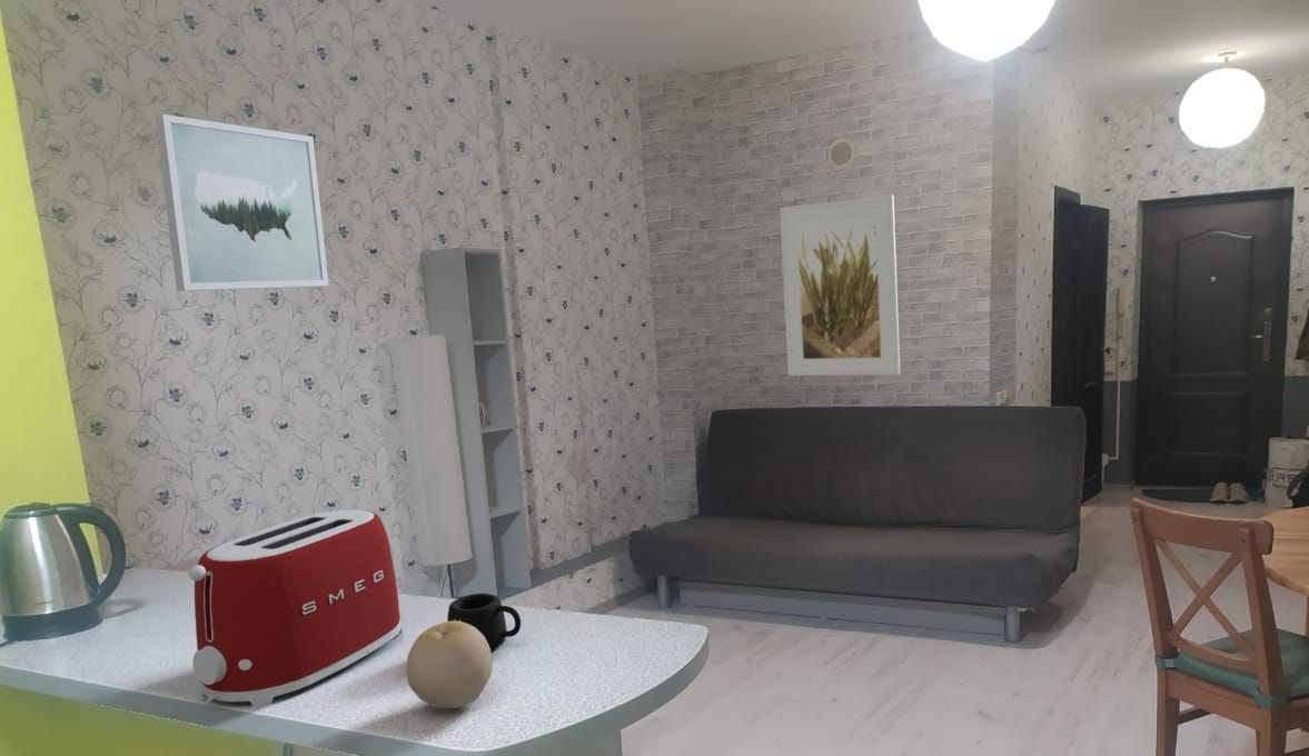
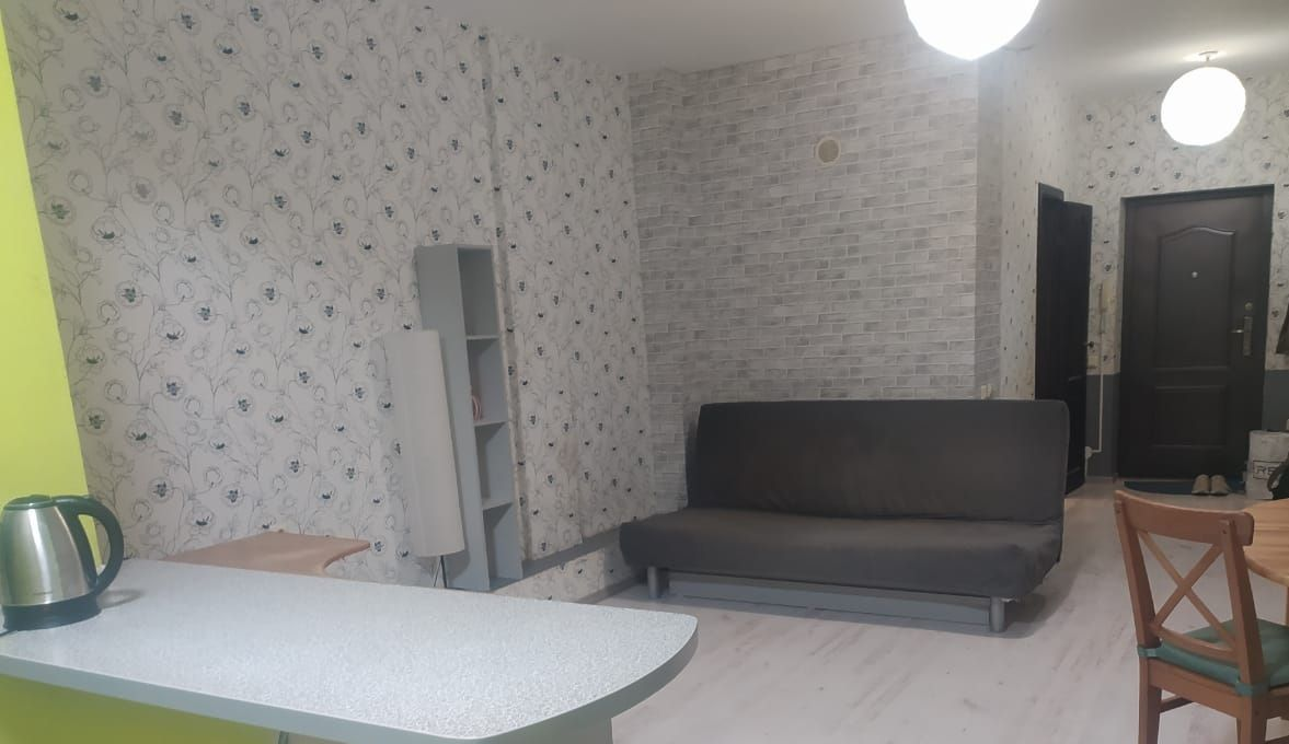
- wall art [153,113,329,292]
- mug [446,593,522,651]
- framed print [779,193,901,377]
- toaster [188,509,404,708]
- fruit [405,620,494,709]
